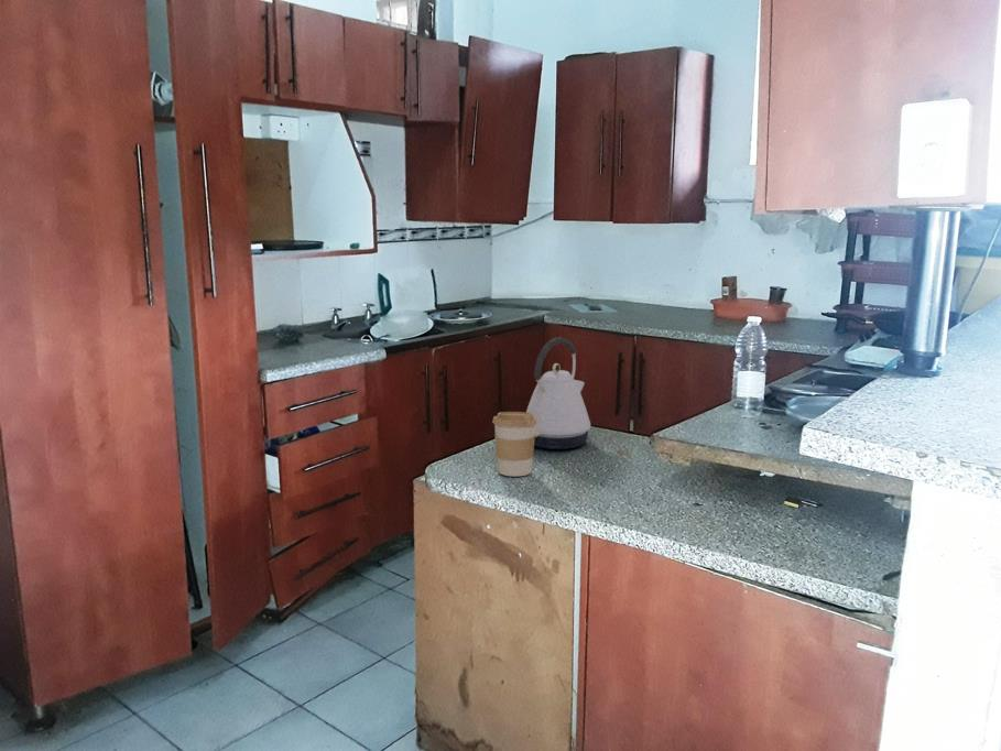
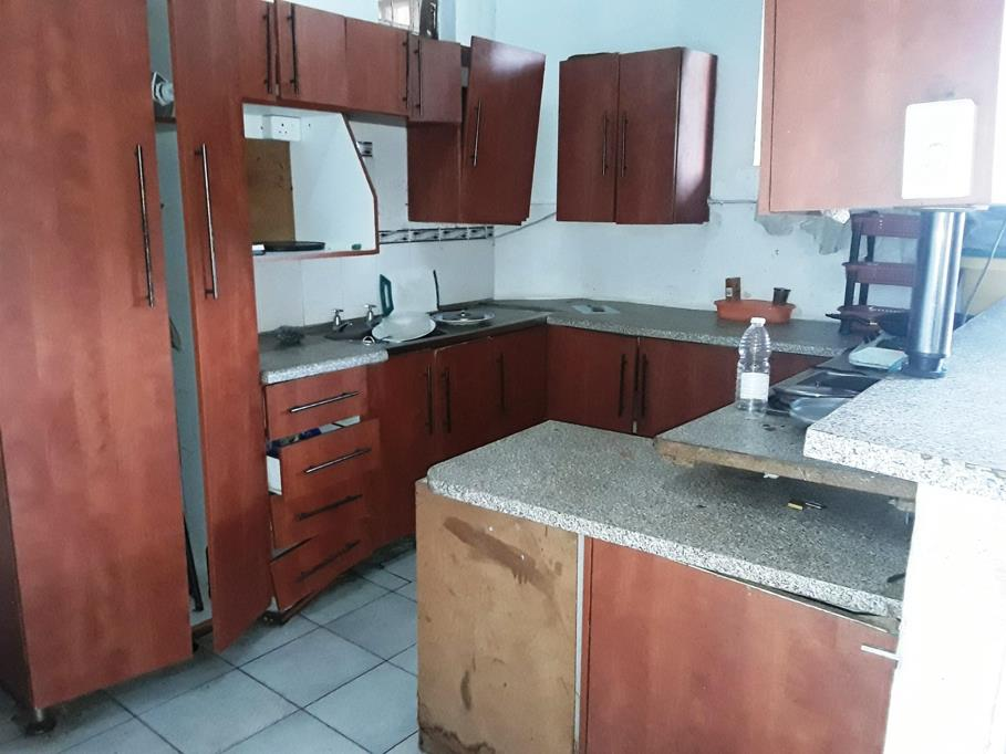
- coffee cup [491,411,537,478]
- kettle [525,336,591,450]
